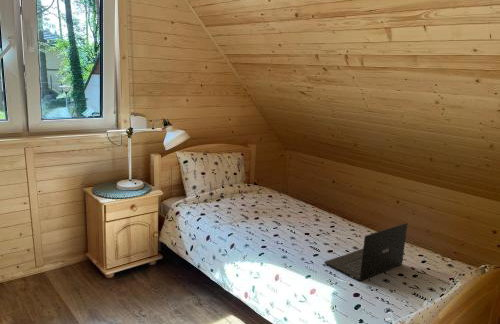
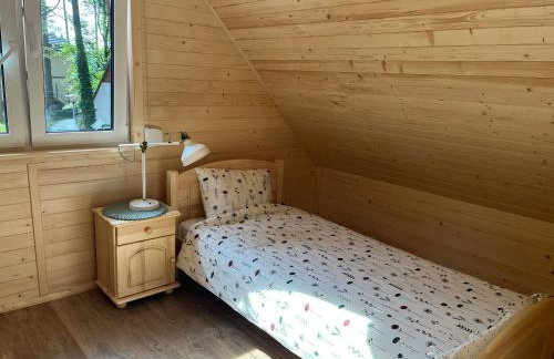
- laptop [323,222,408,282]
